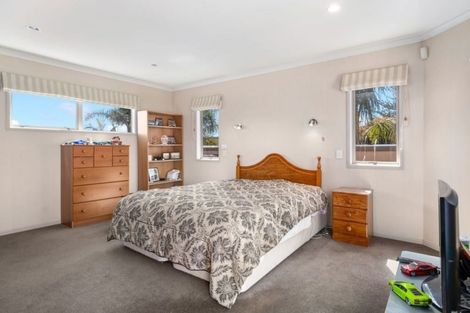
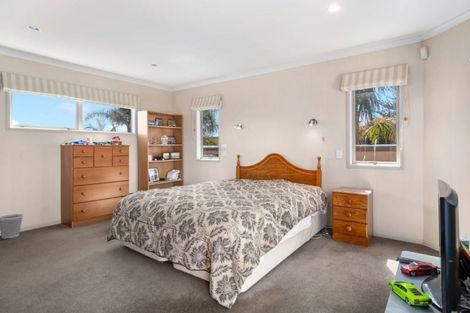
+ wastebasket [0,213,24,239]
